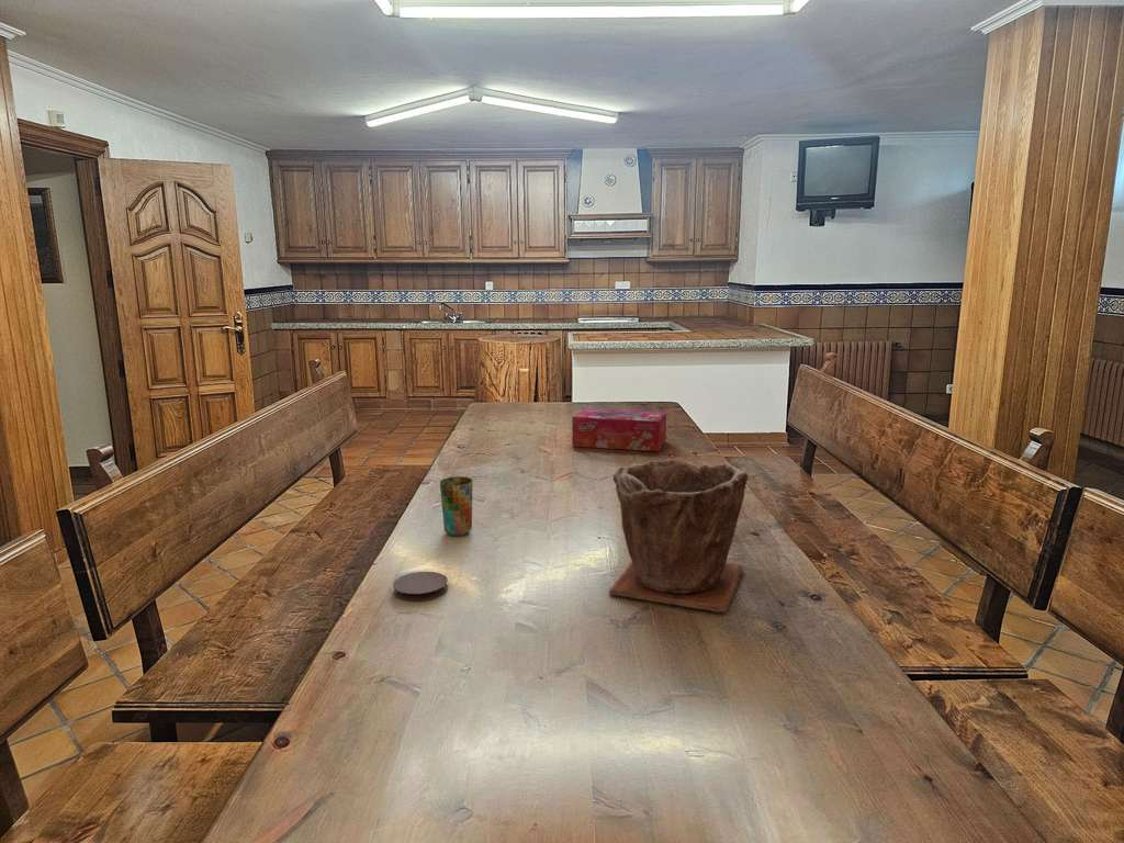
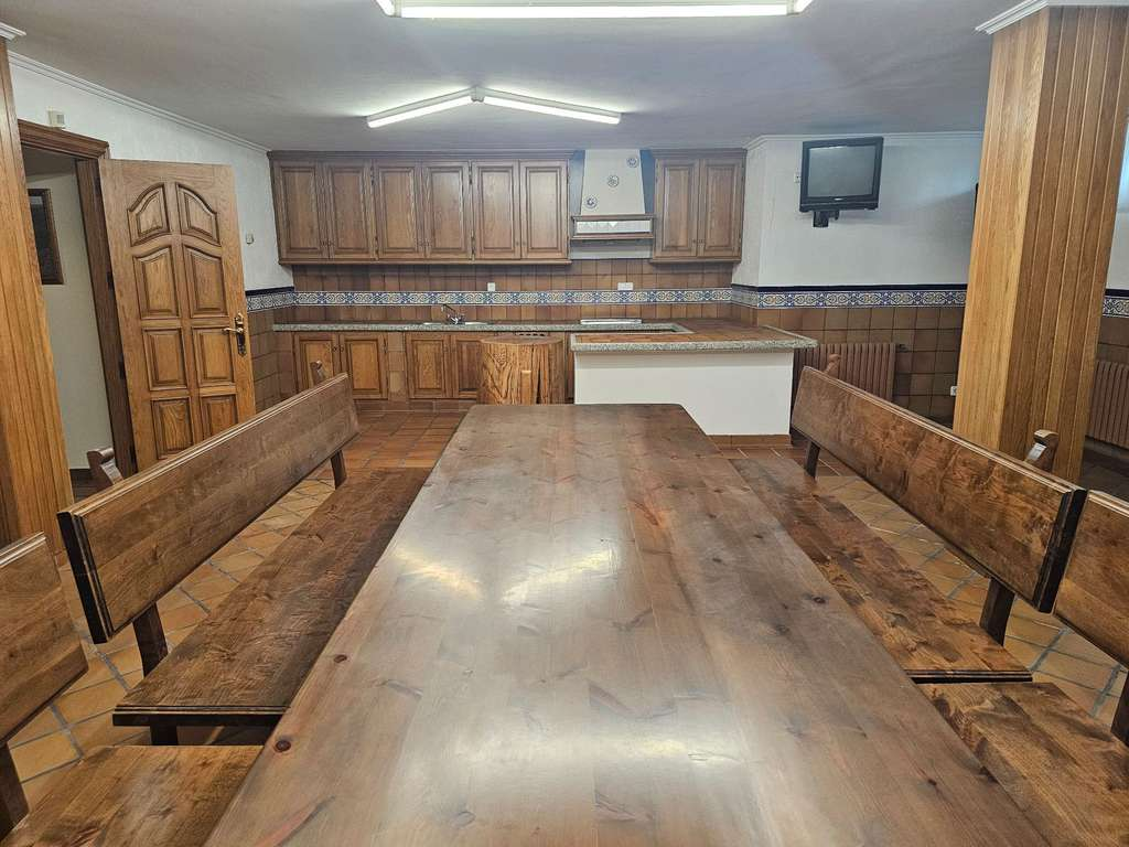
- coaster [392,570,449,602]
- plant pot [608,459,750,612]
- cup [439,475,474,537]
- tissue box [571,408,667,452]
